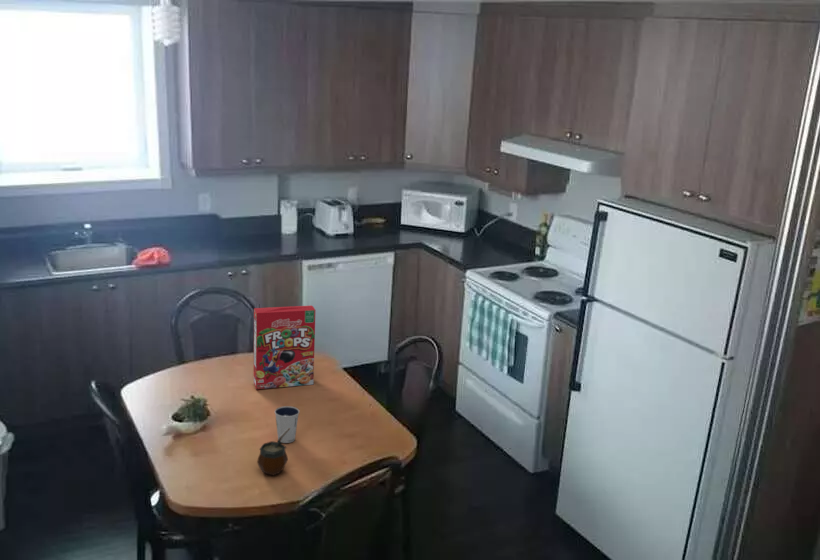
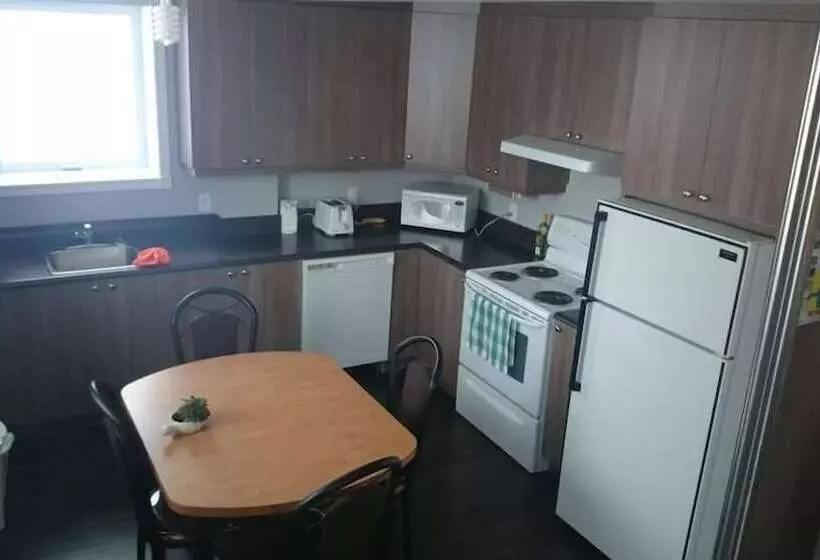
- gourd [256,428,290,477]
- cereal box [252,305,317,390]
- dixie cup [274,405,300,444]
